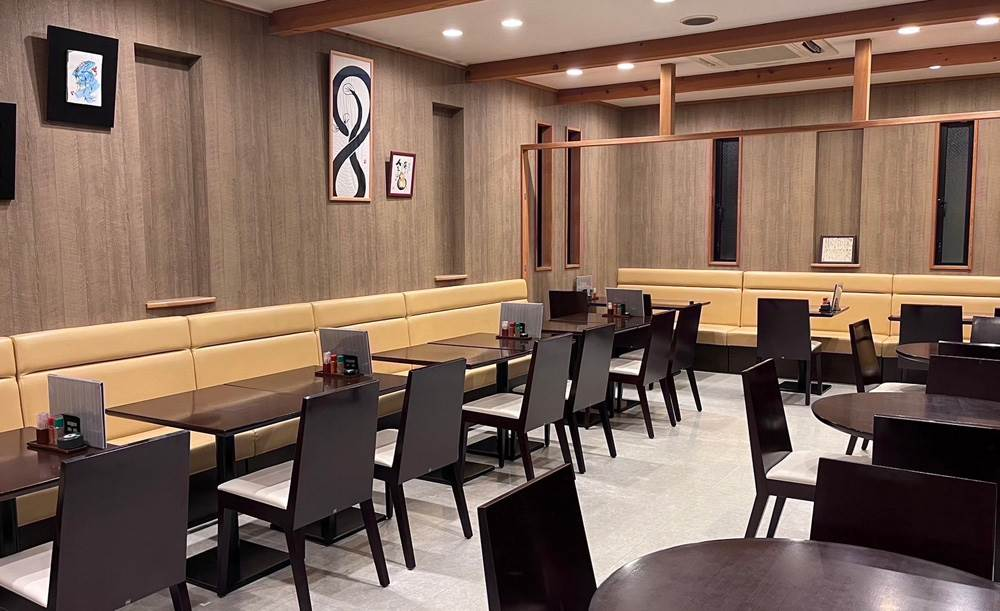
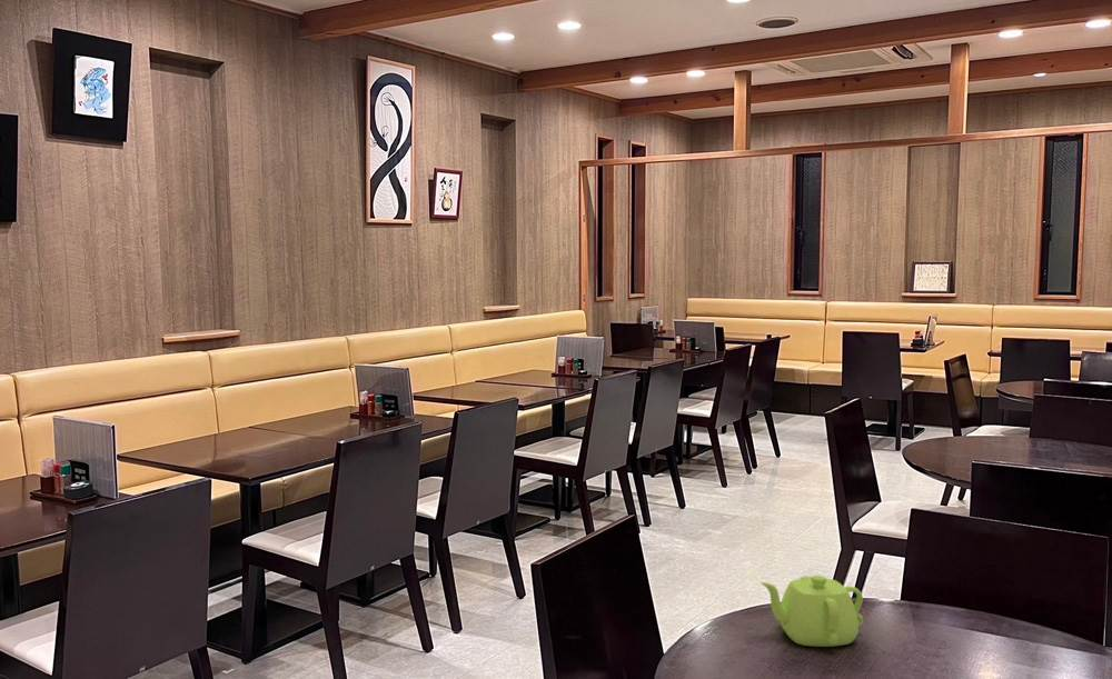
+ teapot [759,575,864,648]
